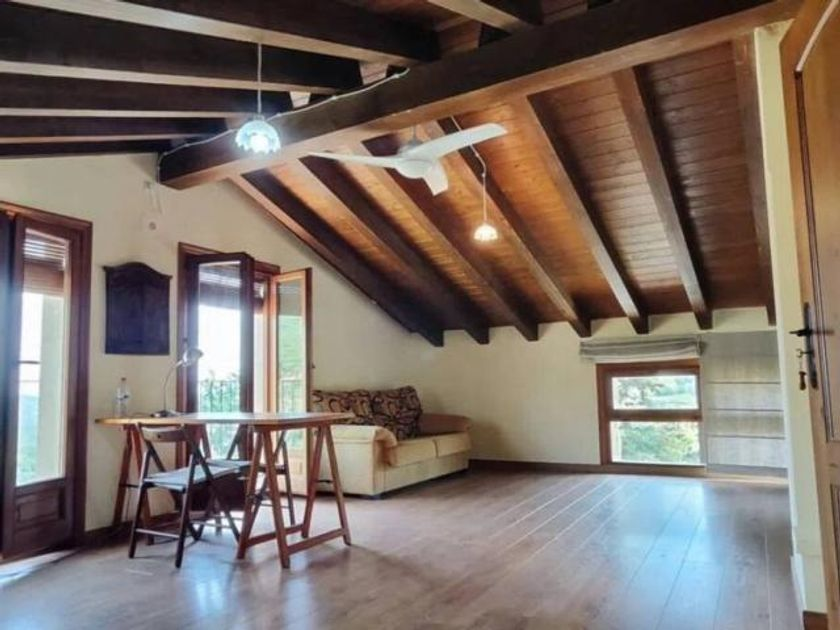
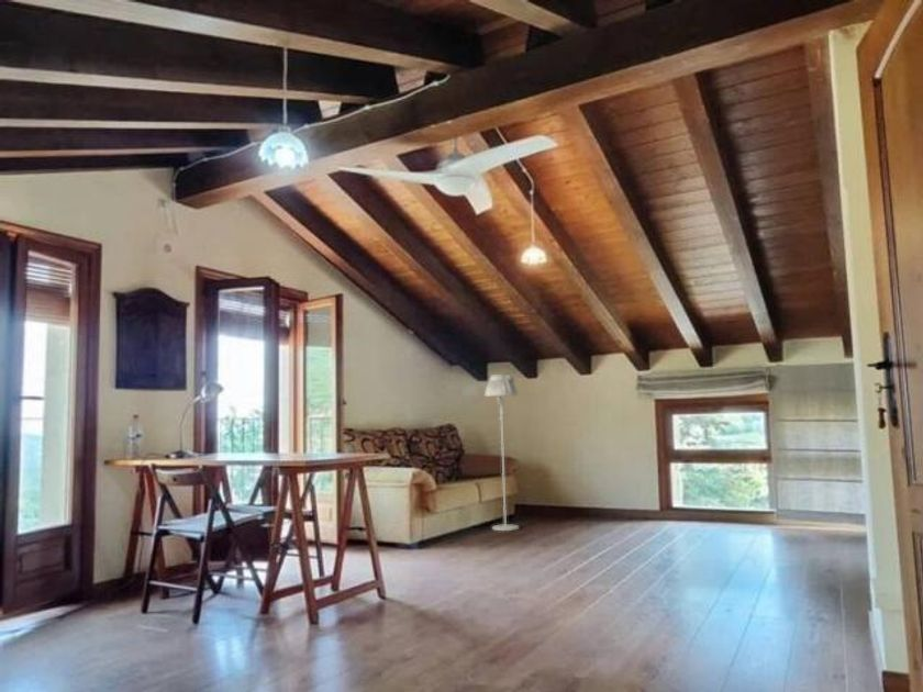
+ floor lamp [483,373,520,532]
